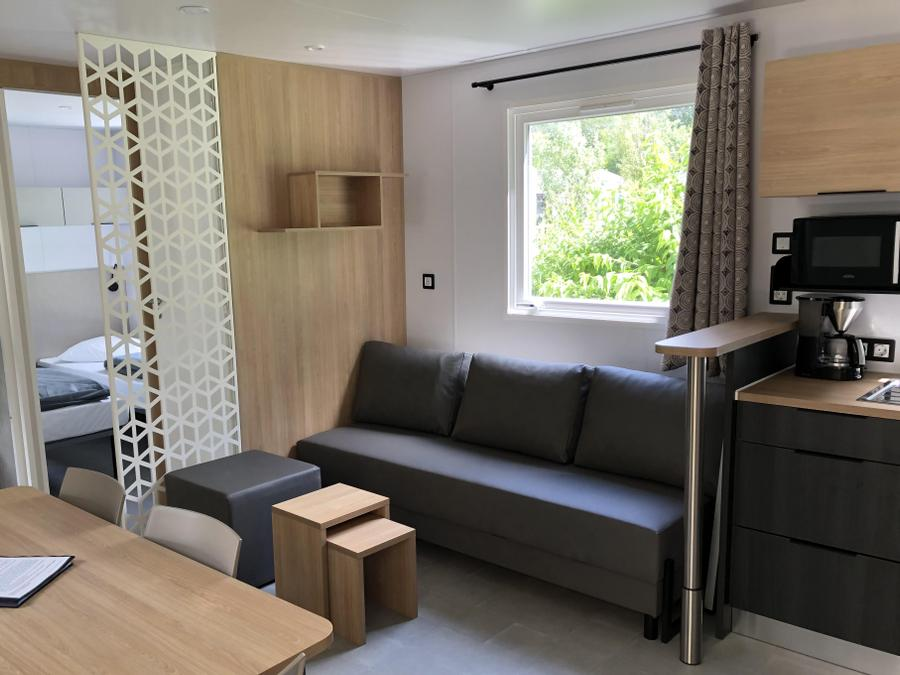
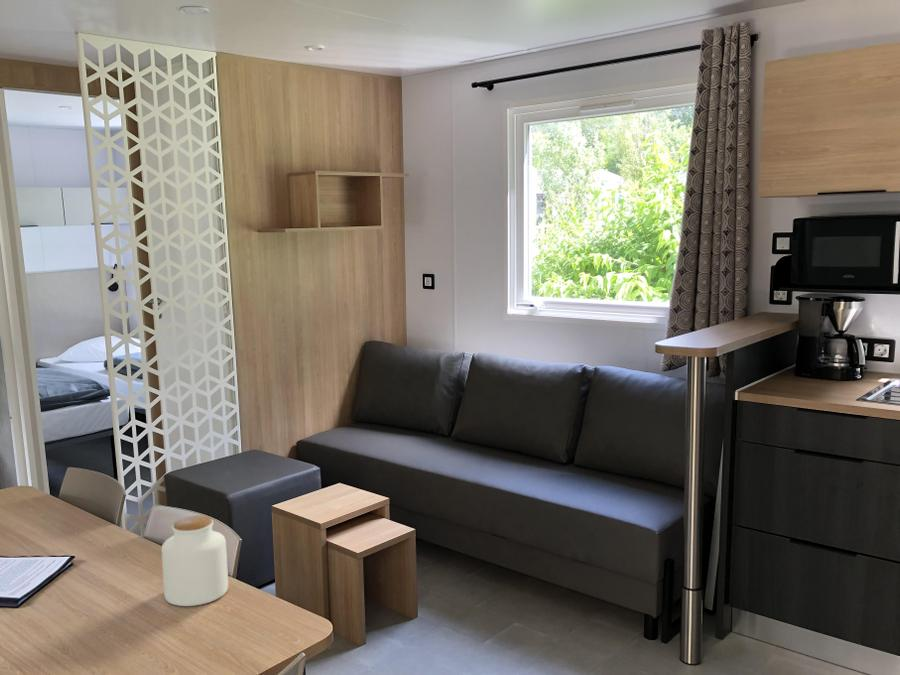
+ jar [161,515,229,607]
